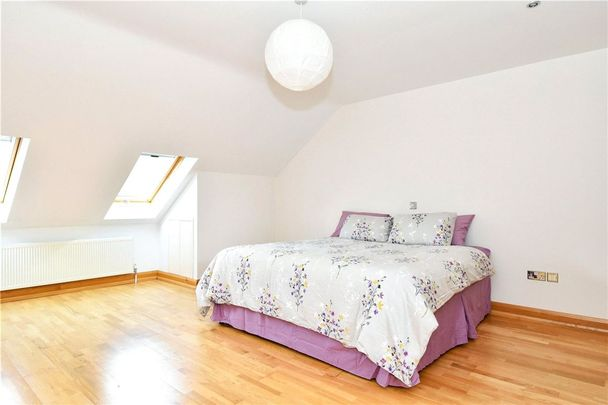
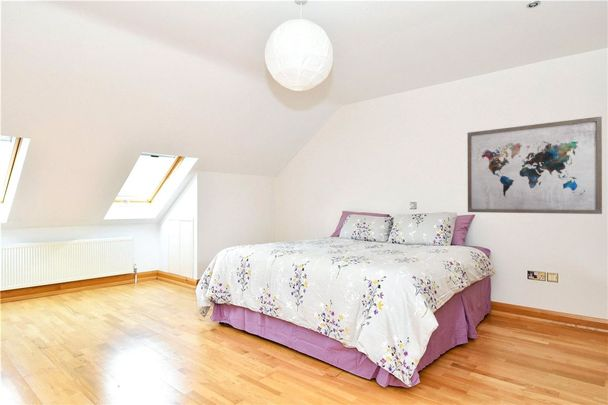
+ wall art [467,115,603,215]
